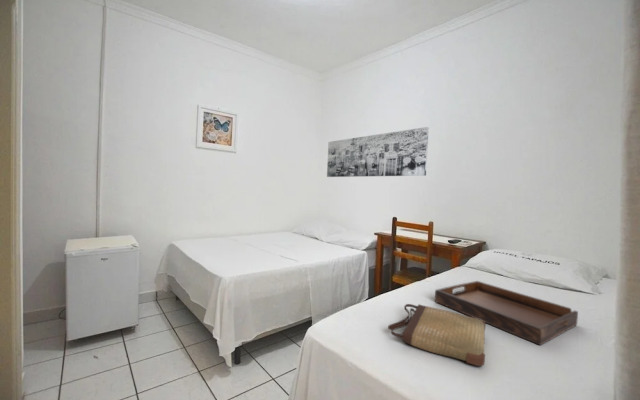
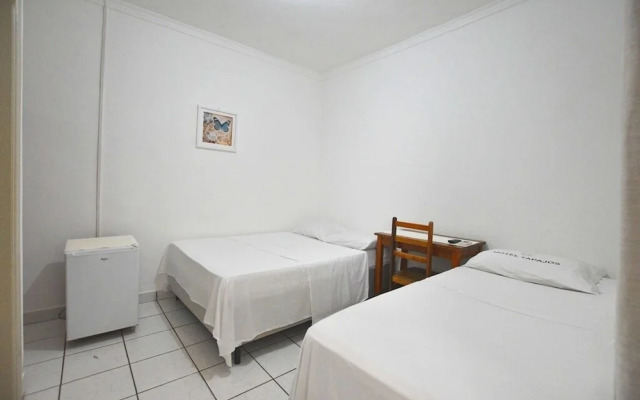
- shoulder bag [387,303,486,367]
- serving tray [434,280,579,346]
- wall art [326,126,430,178]
